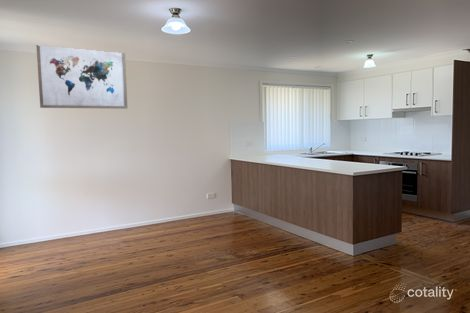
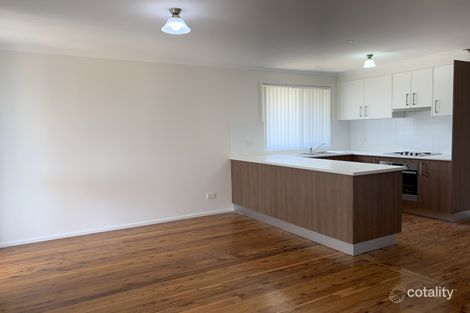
- wall art [35,44,128,110]
